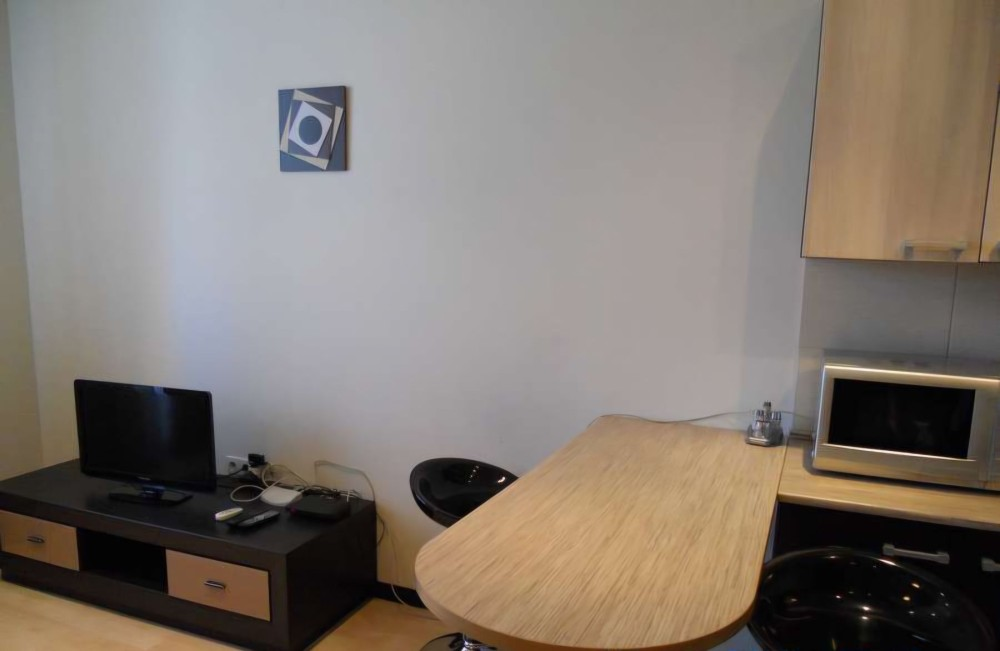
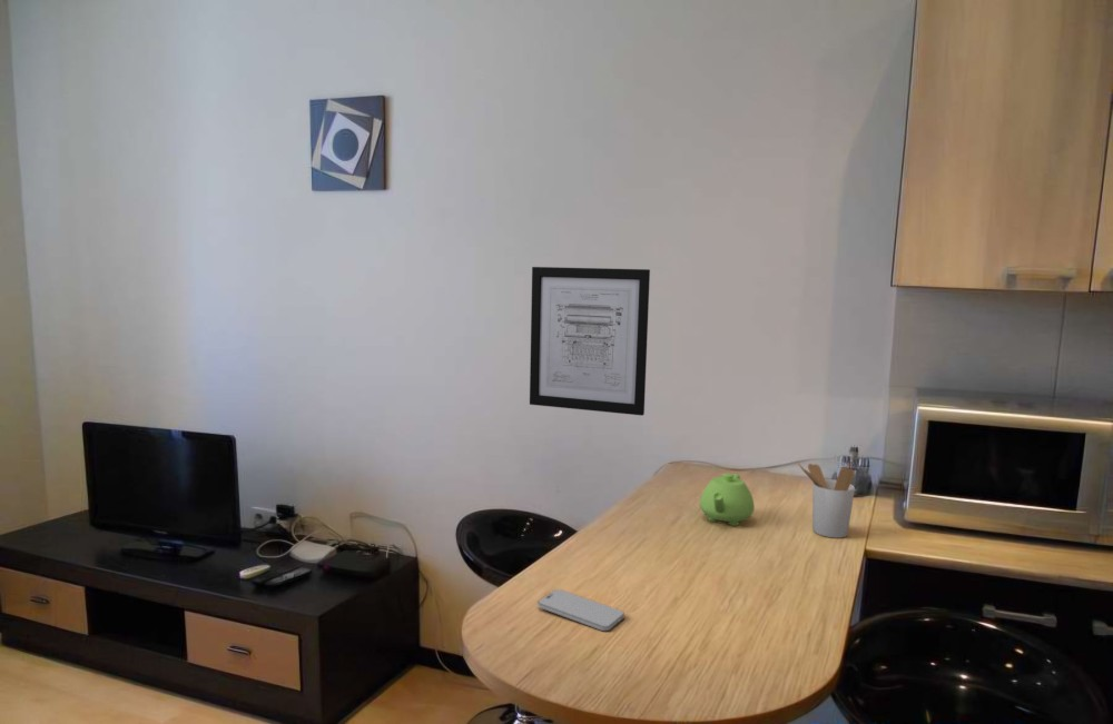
+ utensil holder [797,462,856,539]
+ wall art [529,266,651,417]
+ smartphone [536,588,626,632]
+ teapot [699,473,756,527]
